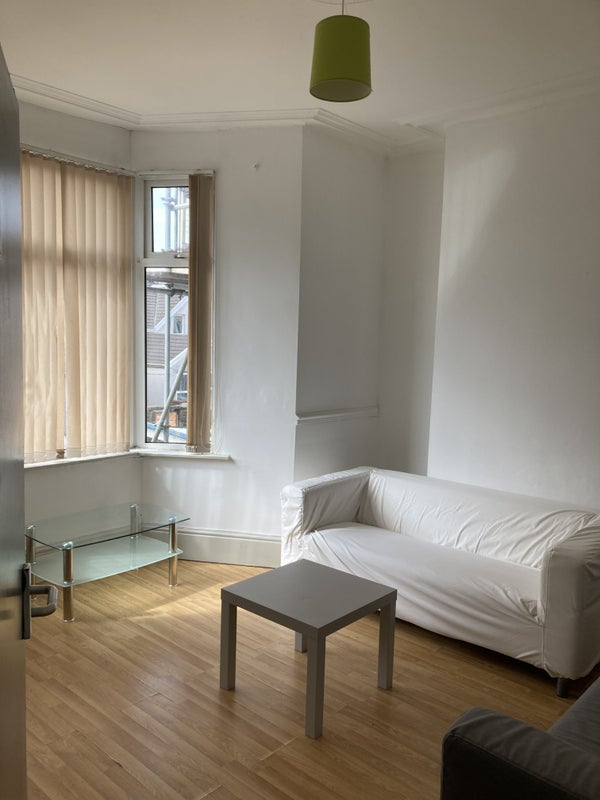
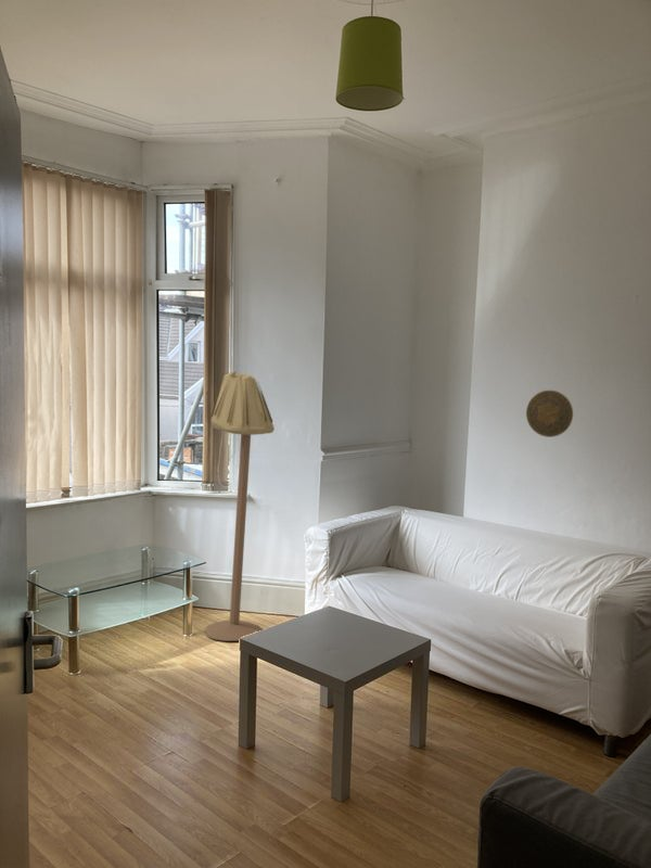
+ floor lamp [204,370,276,642]
+ decorative plate [525,390,574,438]
